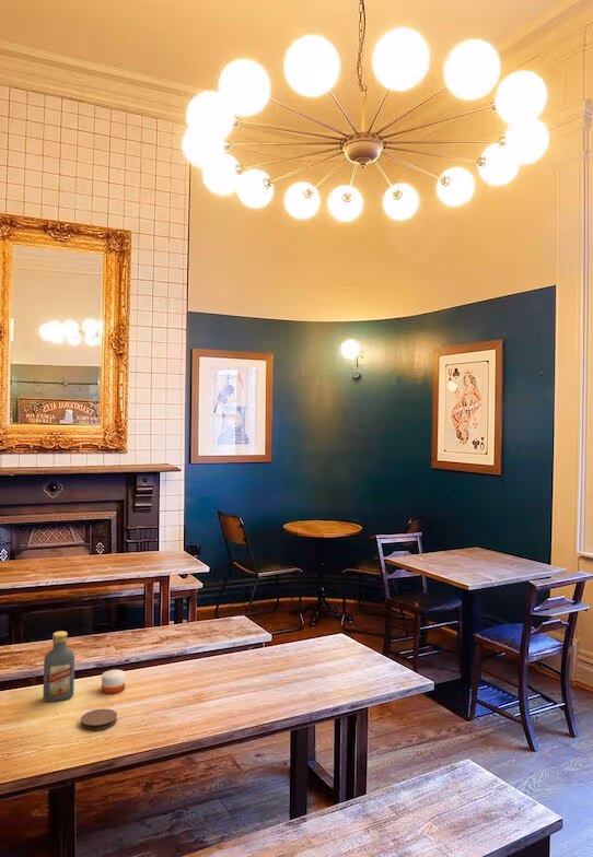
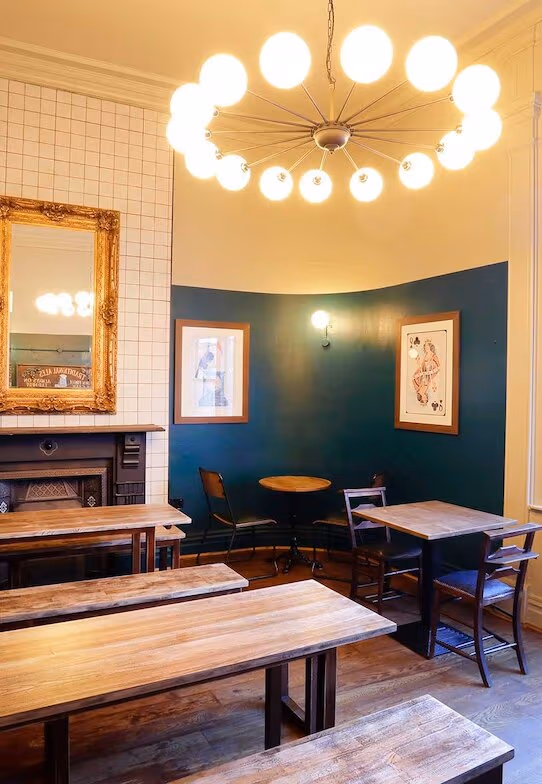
- coaster [80,708,118,731]
- candle [101,669,126,694]
- vodka [42,630,75,703]
